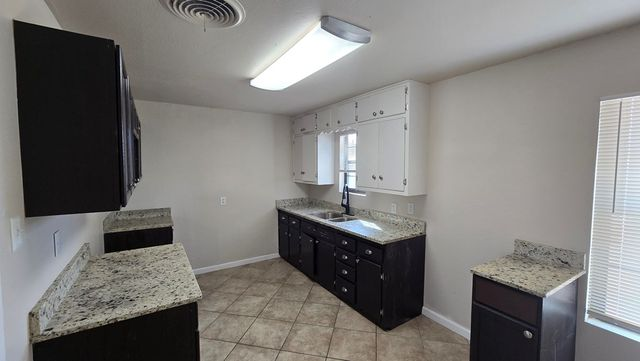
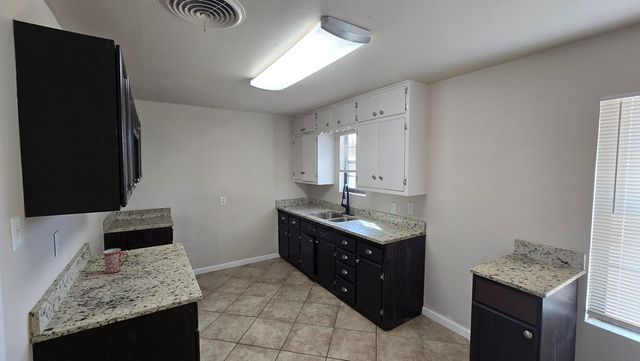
+ mug [102,248,129,274]
